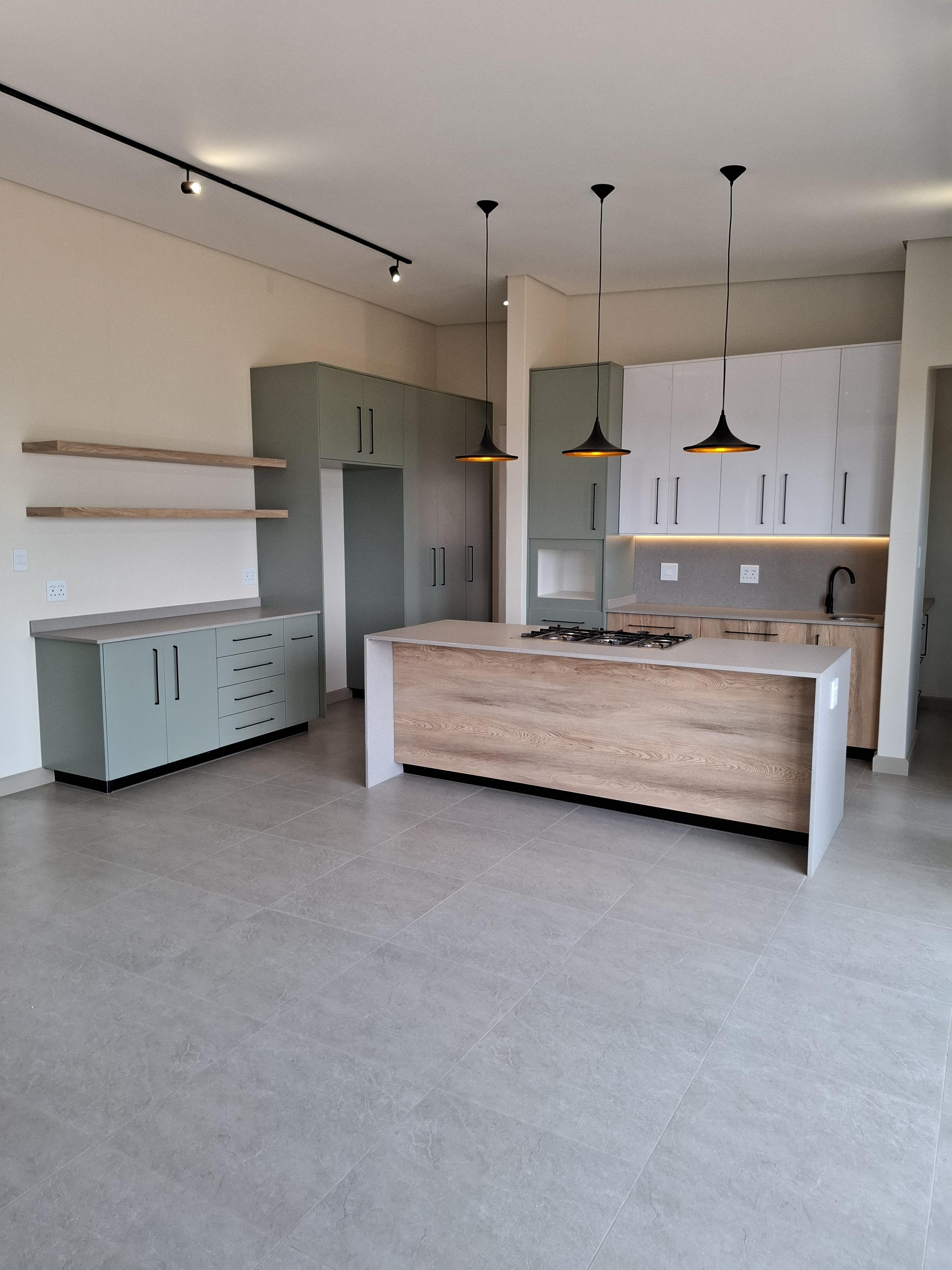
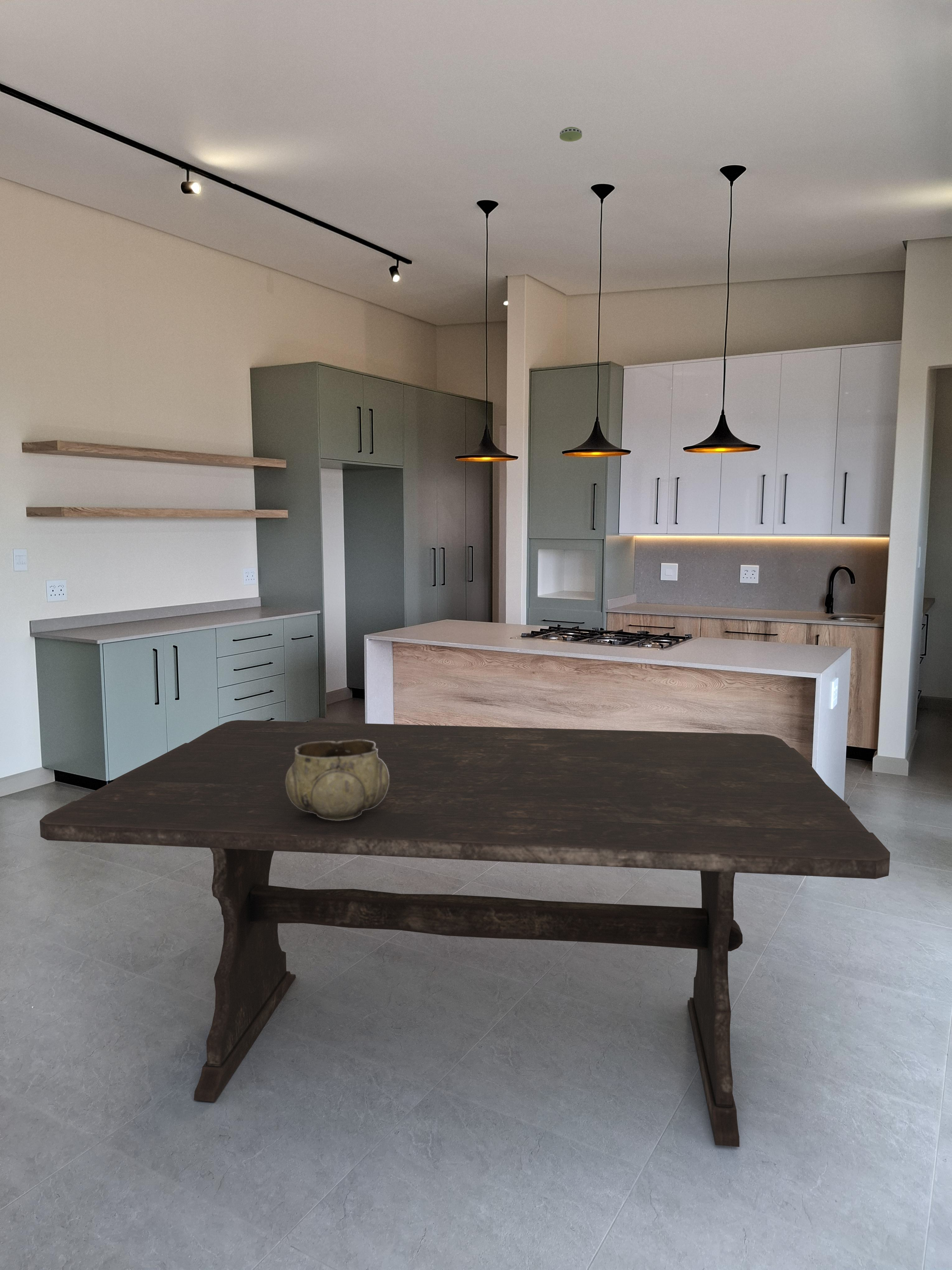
+ smoke detector [559,126,582,142]
+ dining table [40,720,890,1147]
+ decorative bowl [286,740,389,821]
